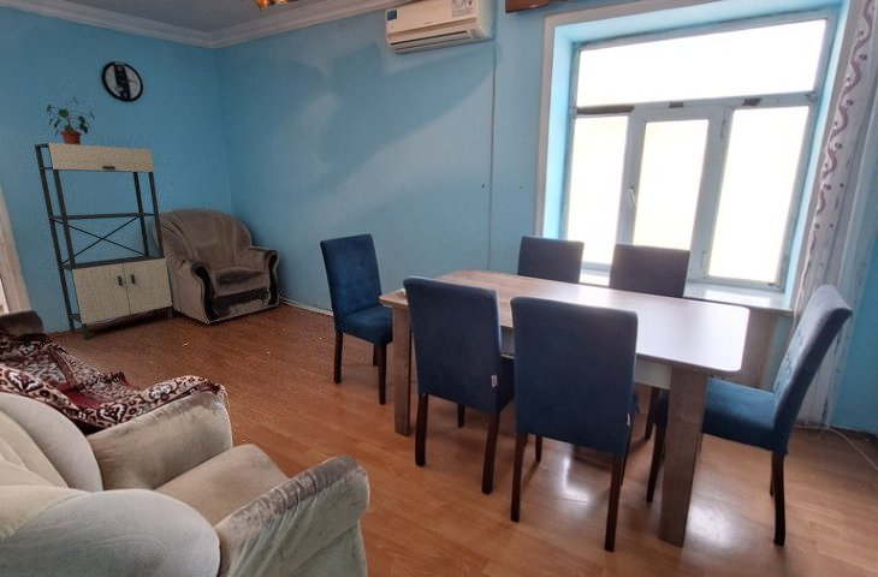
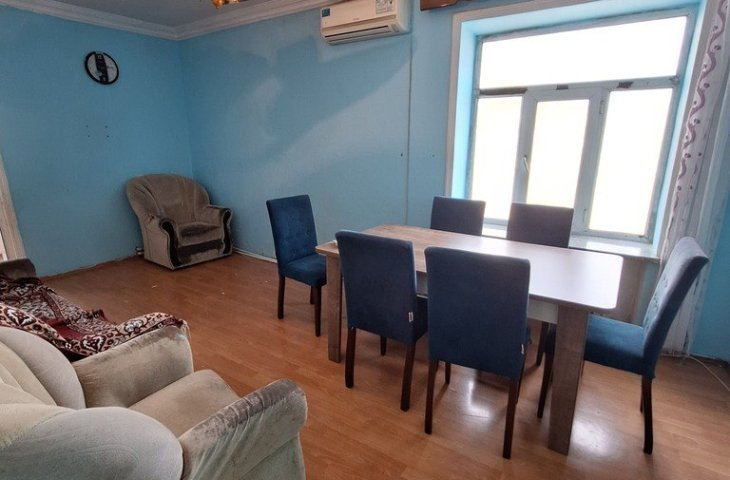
- potted plant [46,95,95,145]
- shelving unit [34,142,174,340]
